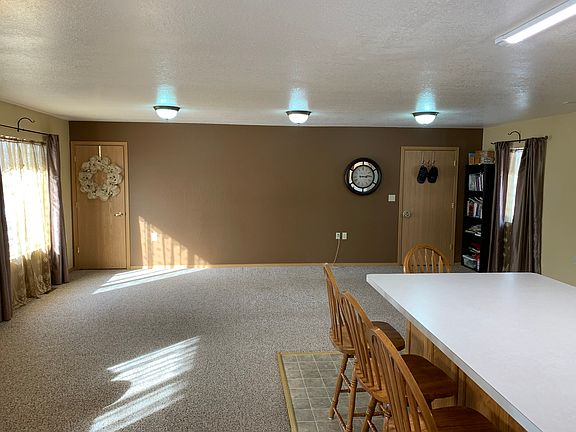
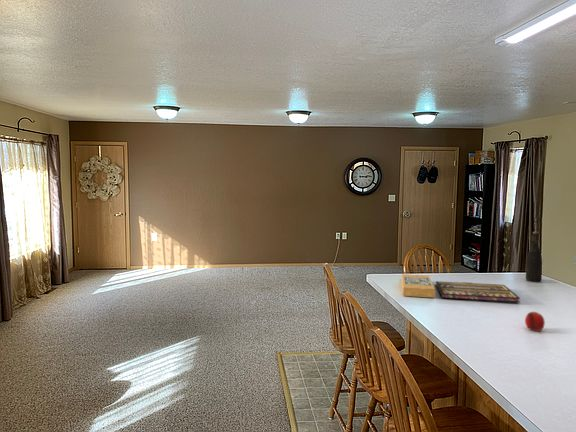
+ board game [401,273,521,303]
+ fruit [524,311,546,332]
+ bottle [525,231,543,283]
